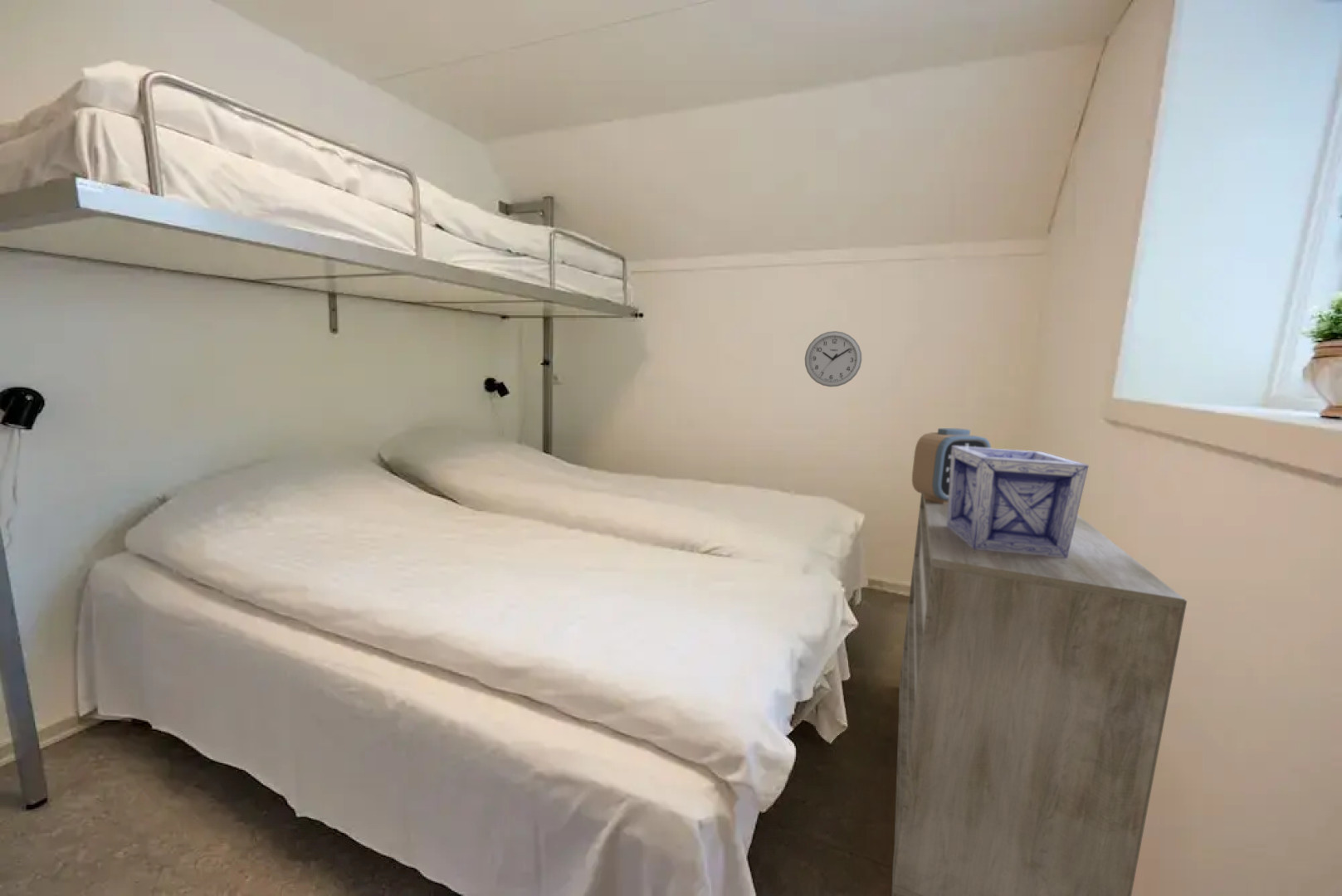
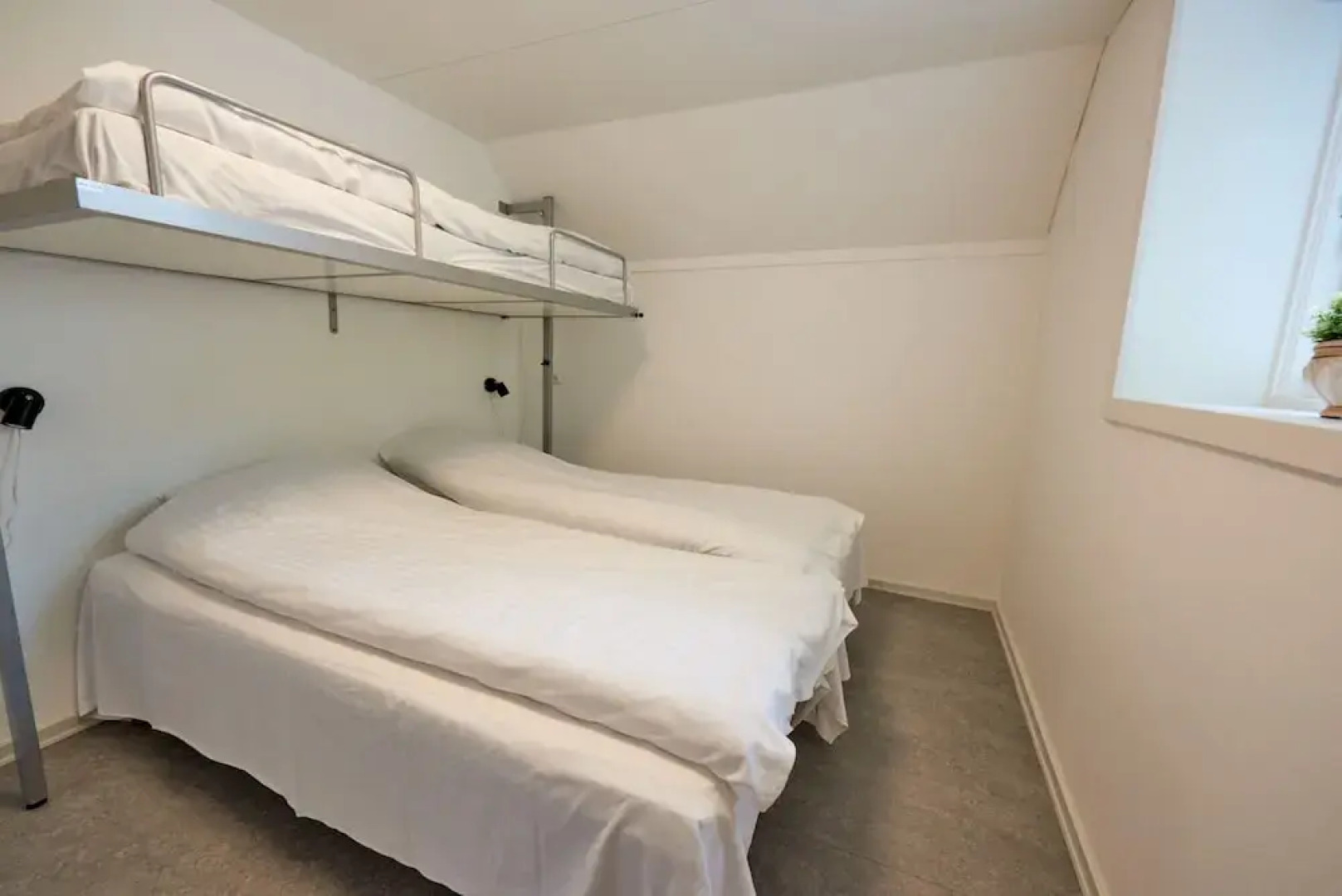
- alarm clock [911,427,992,504]
- dresser [891,493,1188,896]
- wooden crate [947,446,1090,558]
- wall clock [804,330,862,387]
